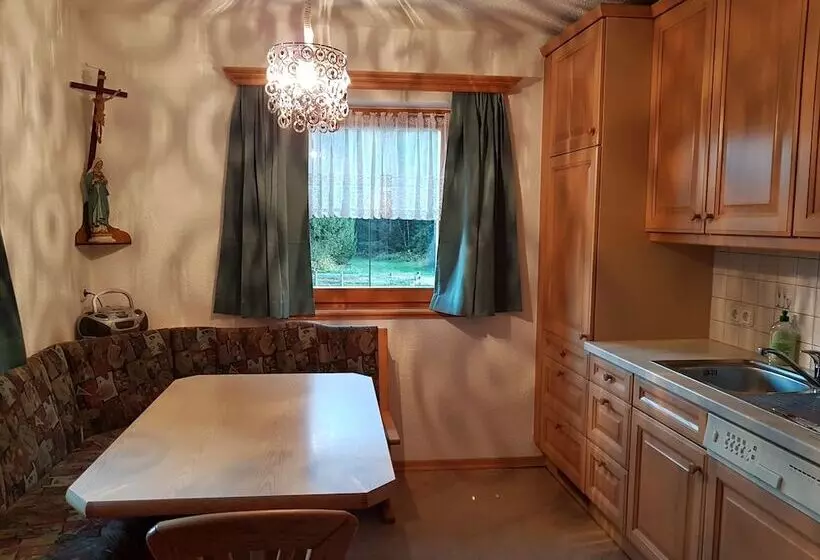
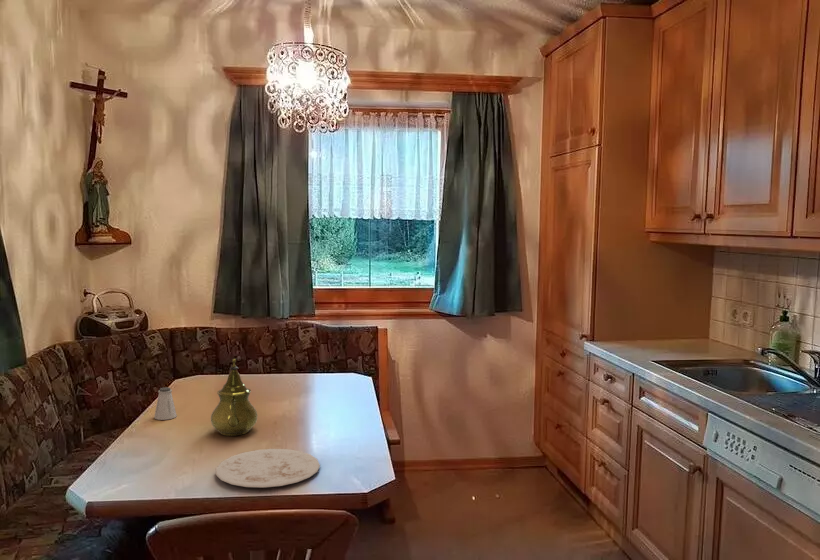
+ plate [215,448,321,488]
+ saltshaker [153,386,178,421]
+ teapot [210,358,258,437]
